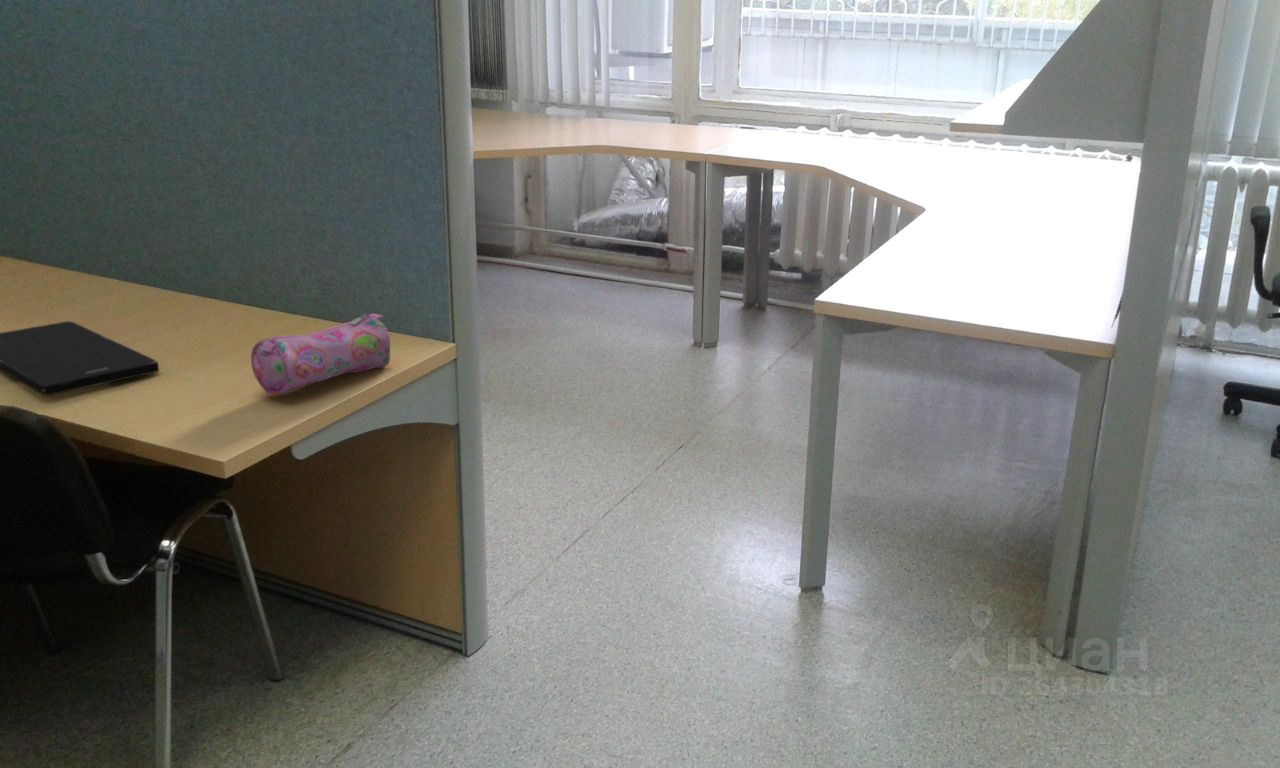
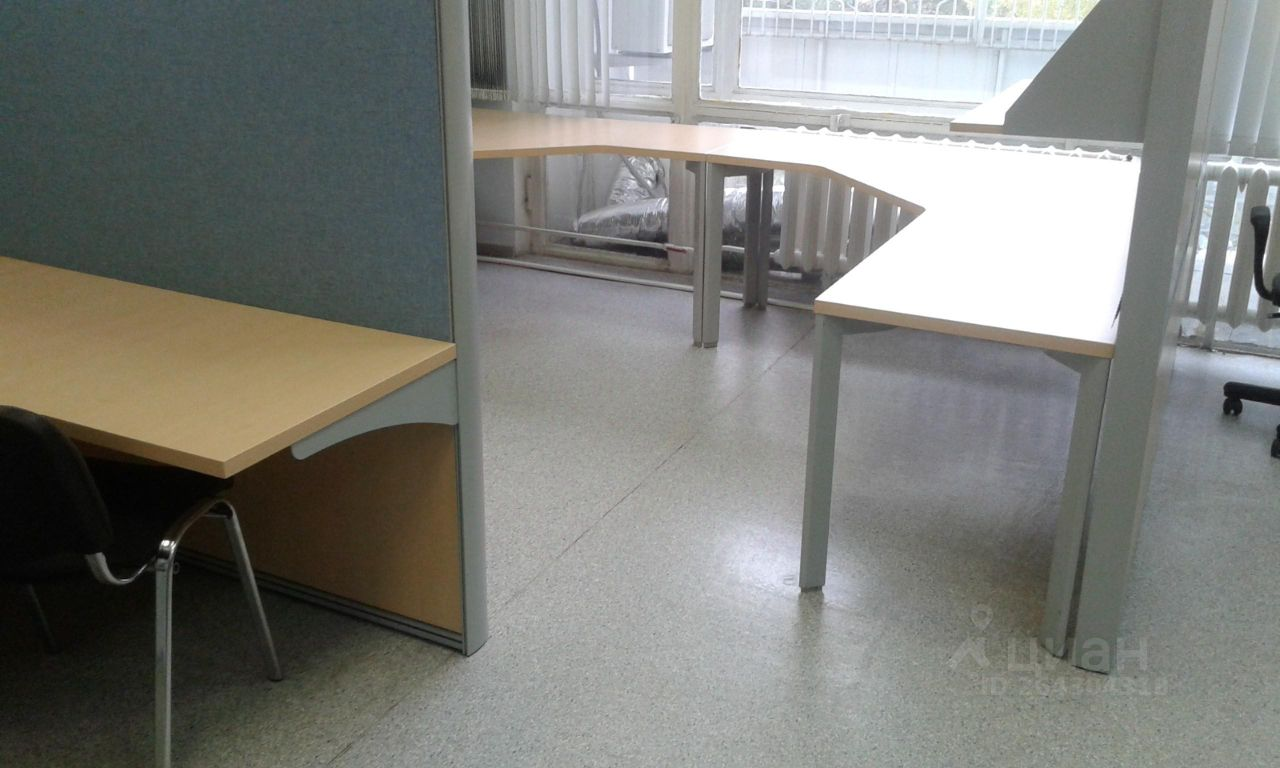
- smartphone [0,320,160,397]
- pencil case [250,313,391,396]
